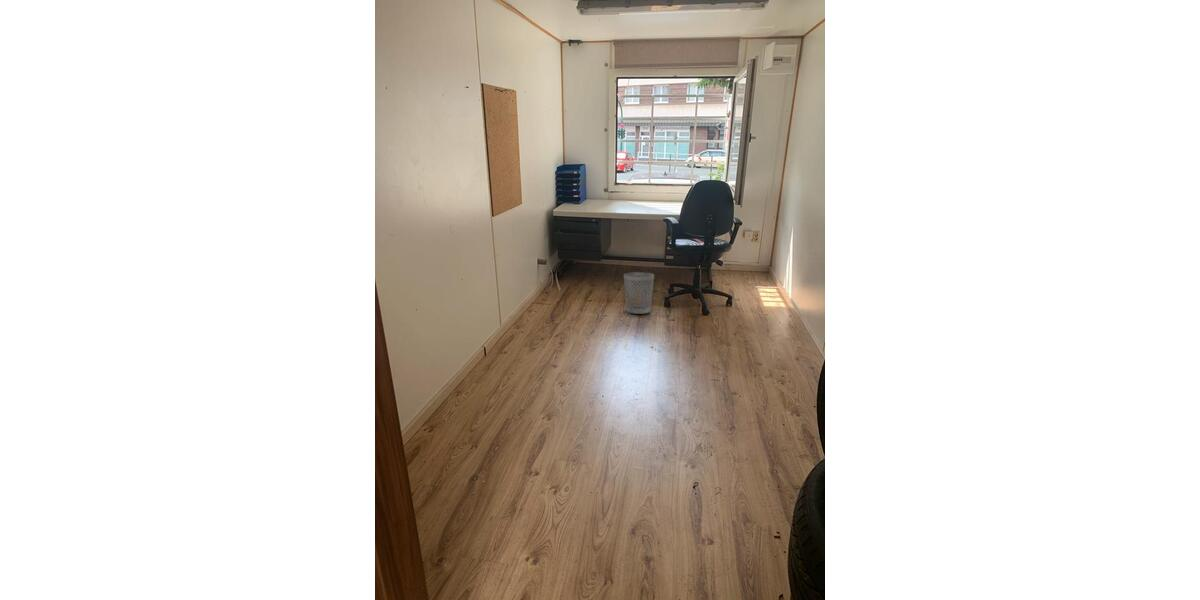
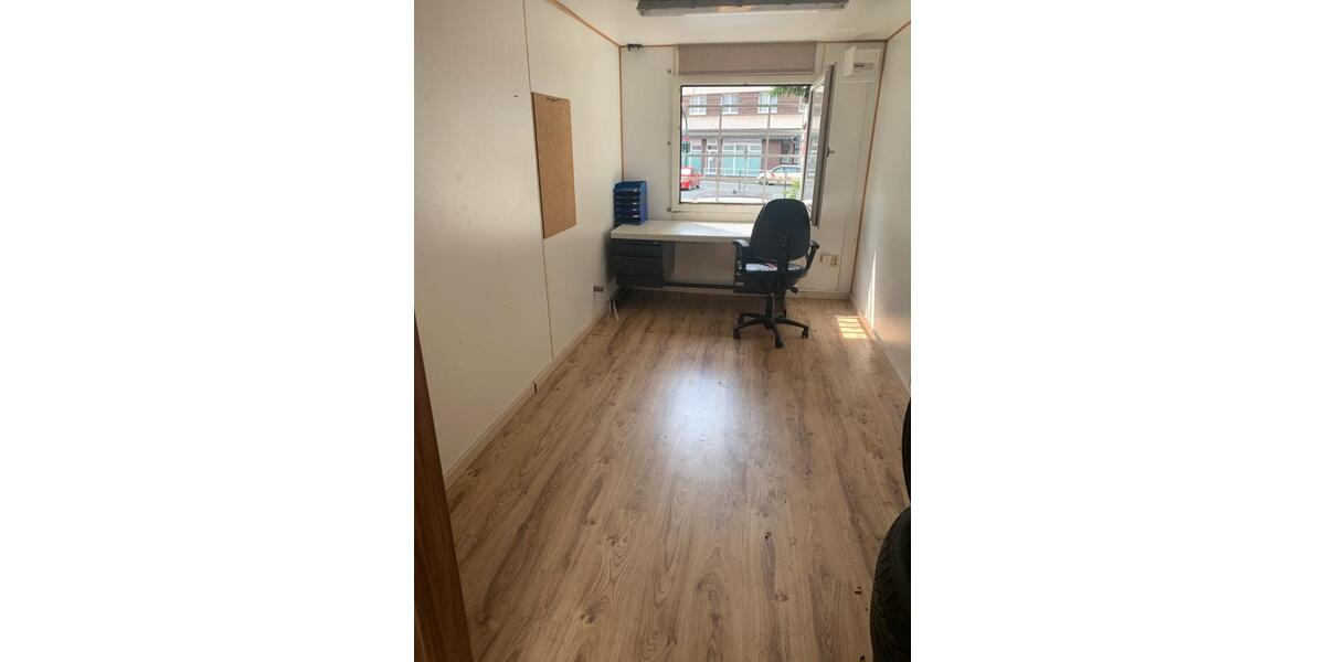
- wastebasket [623,271,655,315]
